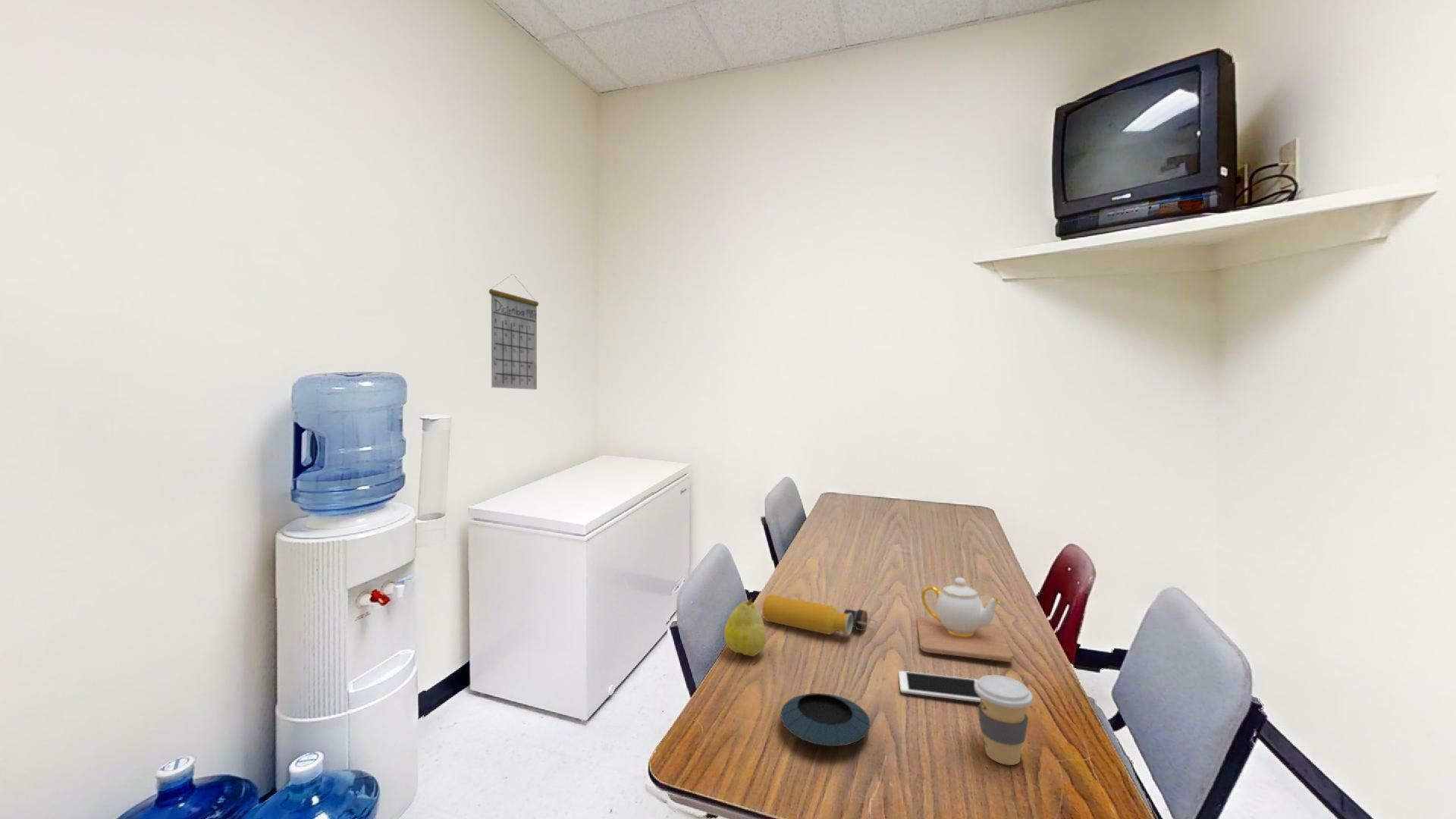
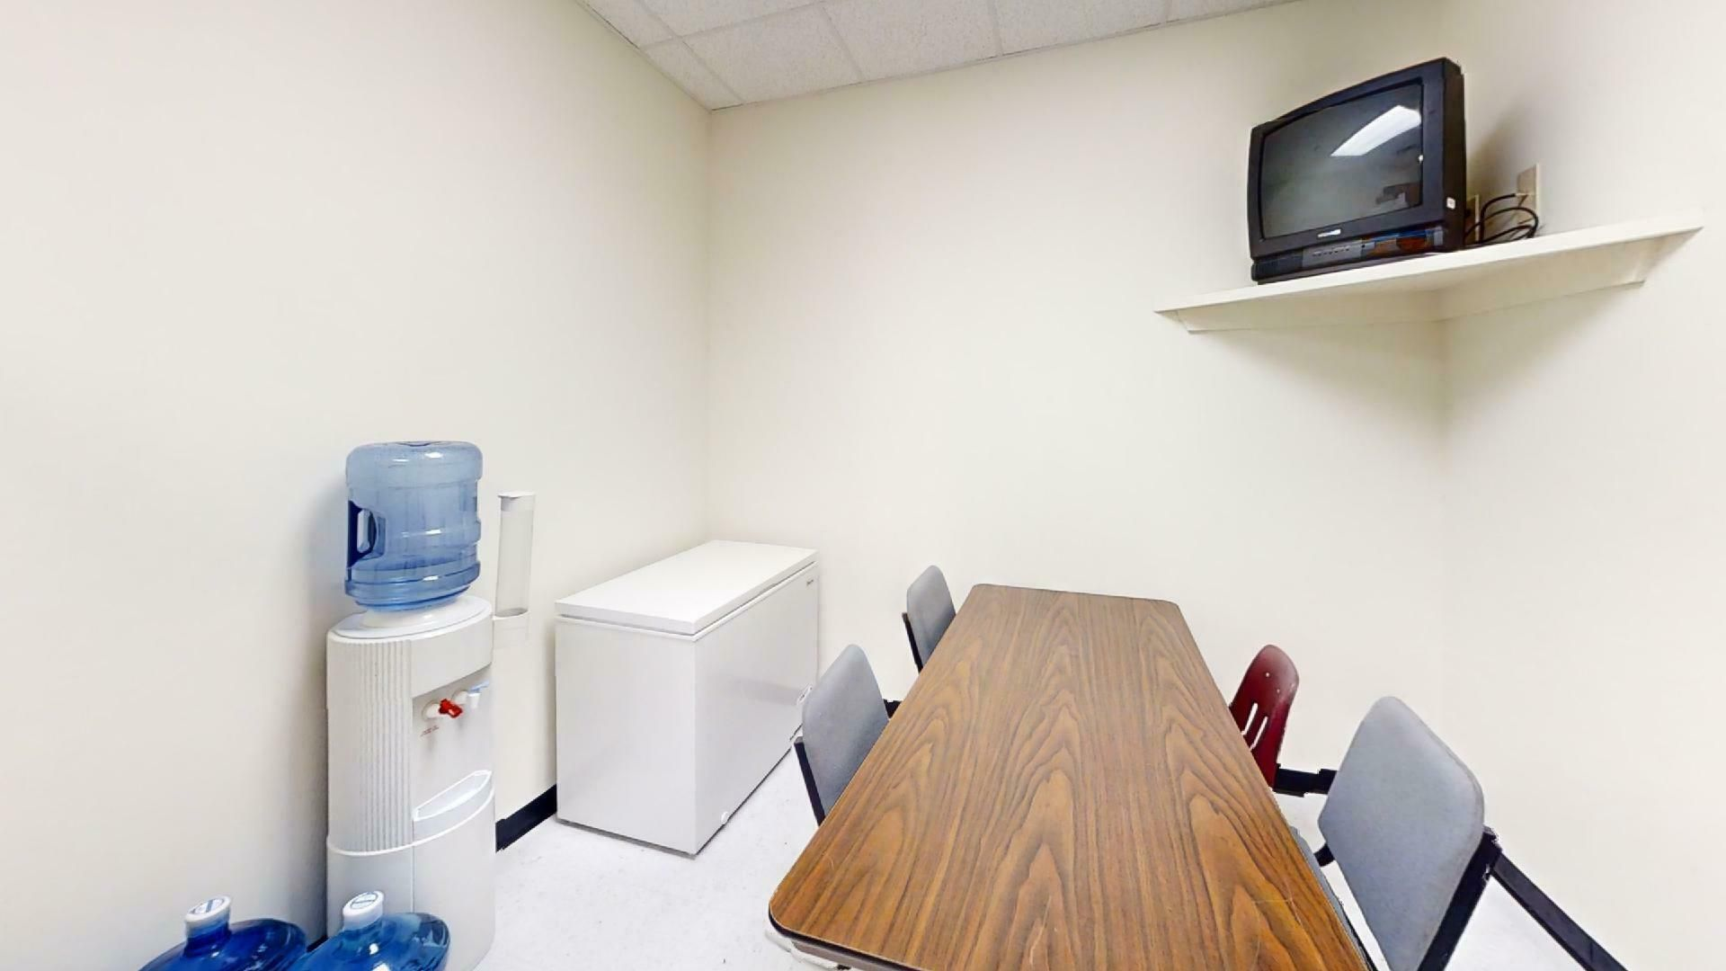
- teapot [916,577,1014,663]
- calendar [488,273,539,391]
- saucer [780,692,871,747]
- cell phone [898,670,981,703]
- water bottle [761,594,878,635]
- fruit [723,597,767,657]
- coffee cup [974,674,1034,766]
